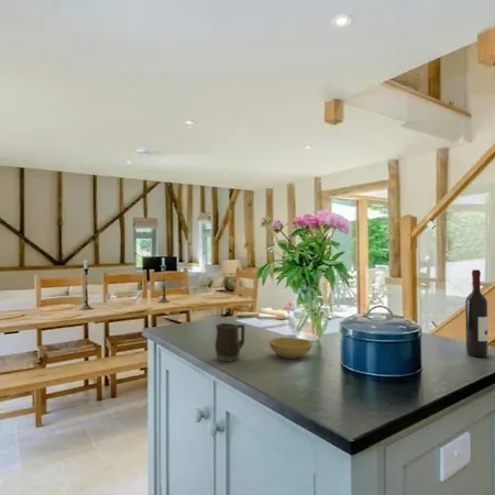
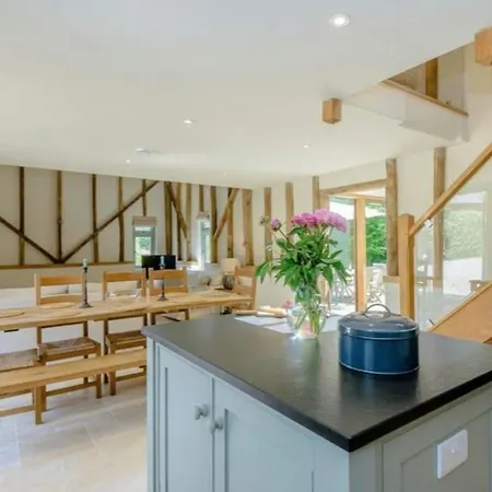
- bowl [268,337,314,359]
- mug [215,322,245,362]
- wine bottle [464,268,490,359]
